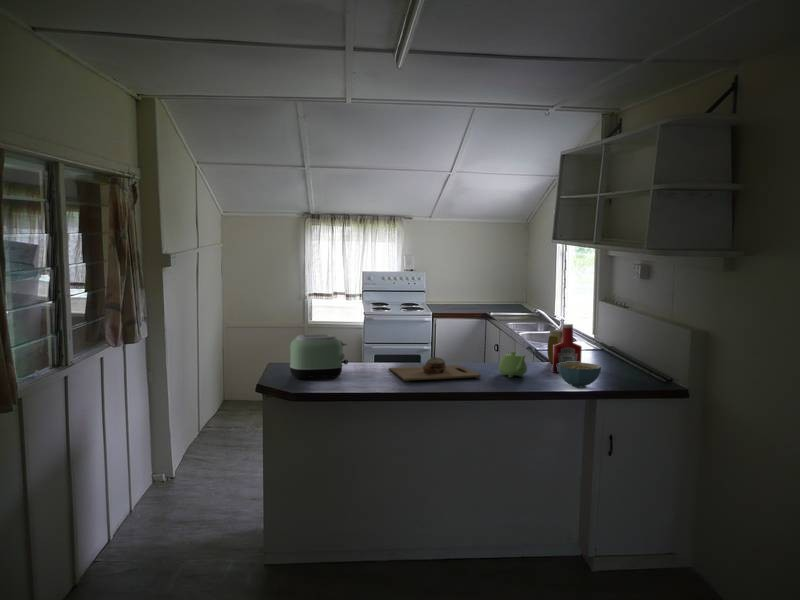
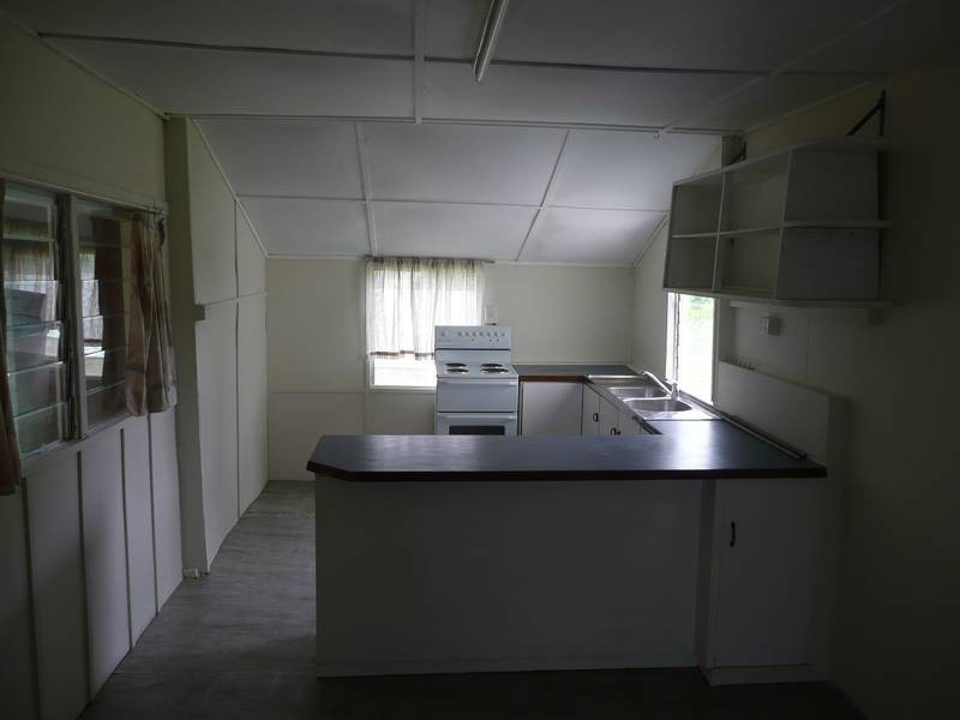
- teapot [497,350,528,378]
- cutting board [388,356,482,382]
- cereal bowl [557,362,602,388]
- toaster [289,333,349,380]
- jar [546,328,563,364]
- soap bottle [551,323,583,374]
